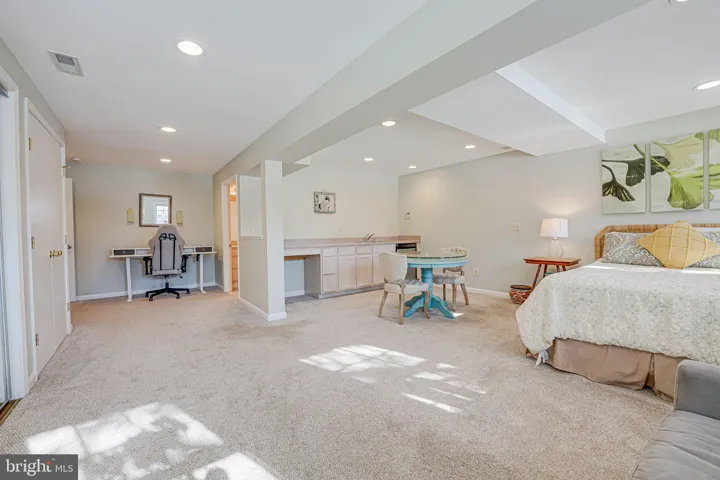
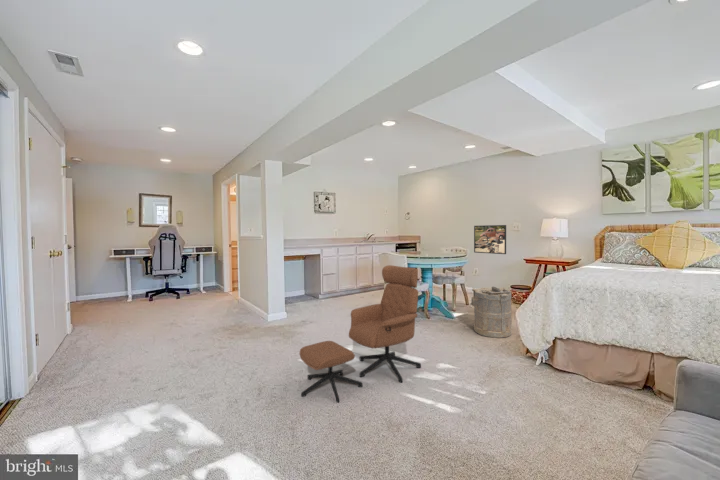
+ laundry hamper [469,286,513,339]
+ lounge chair [299,264,422,404]
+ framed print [473,224,507,255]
